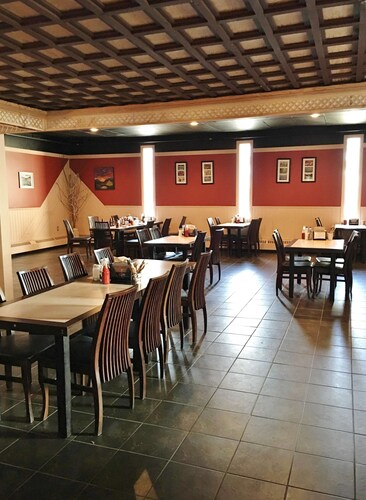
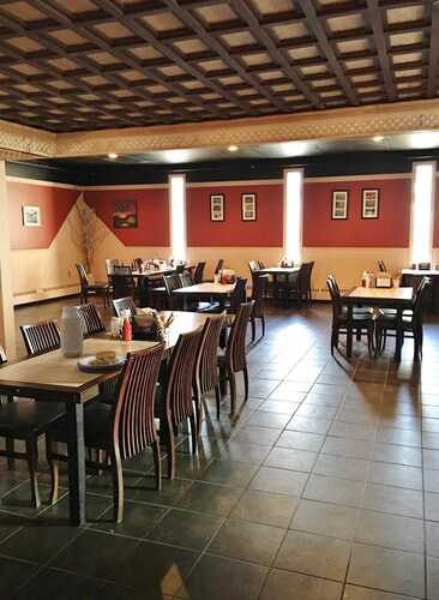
+ plate [76,349,127,374]
+ vase [59,305,85,359]
